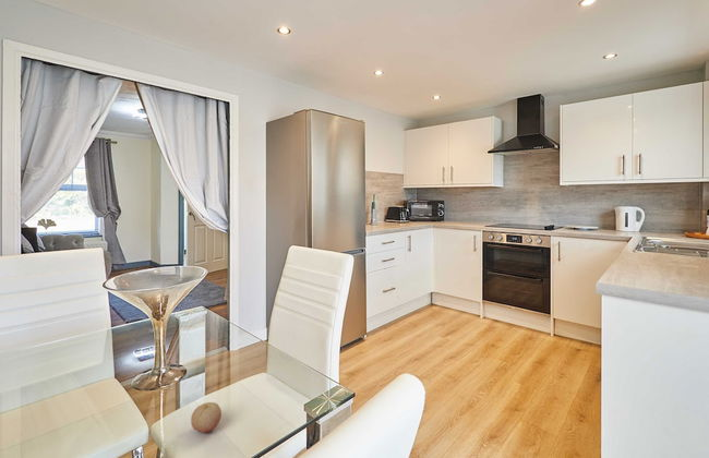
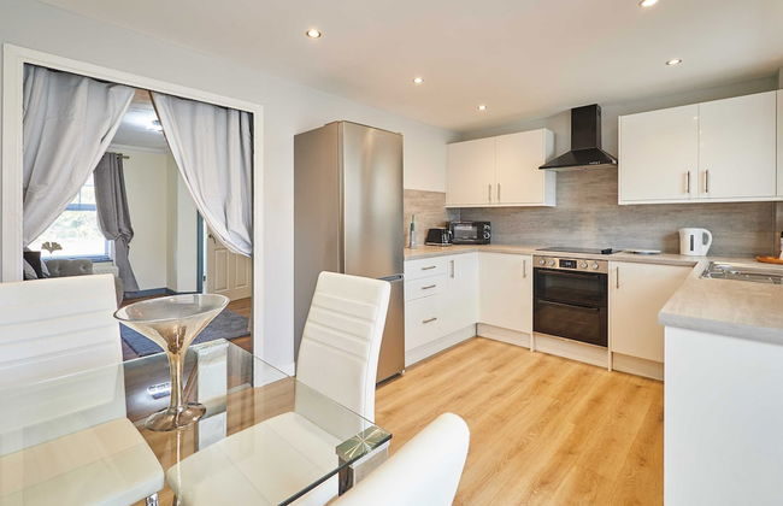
- fruit [190,401,223,434]
